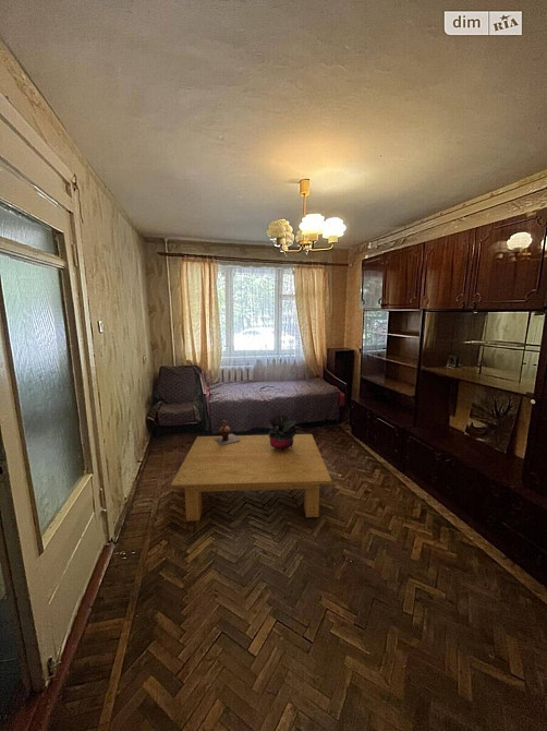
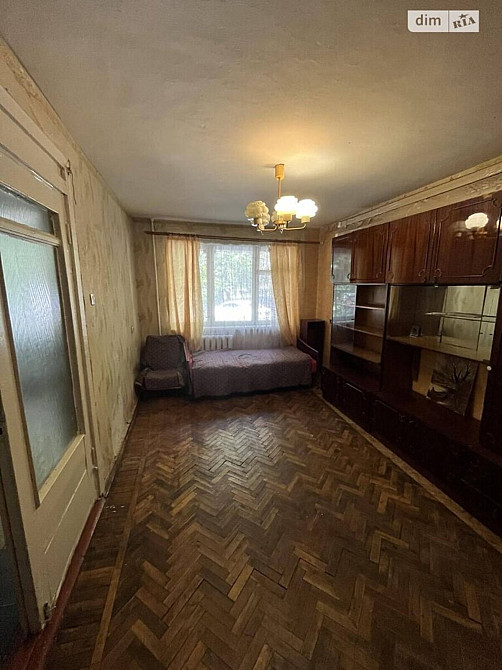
- coffee table [170,433,332,523]
- potted plant [267,414,302,452]
- ceramic jug [214,419,240,445]
